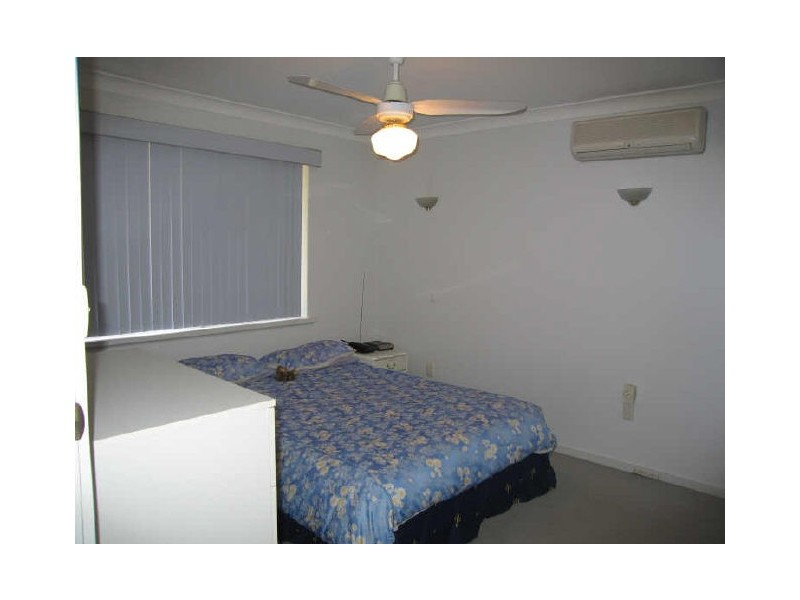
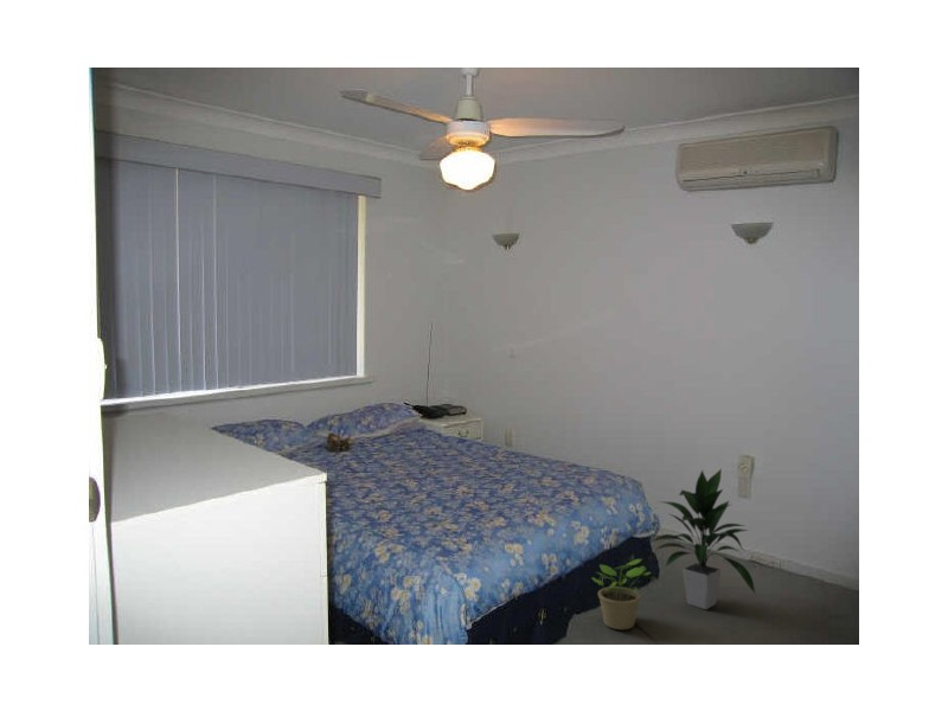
+ indoor plant [651,468,757,610]
+ potted plant [590,558,653,630]
